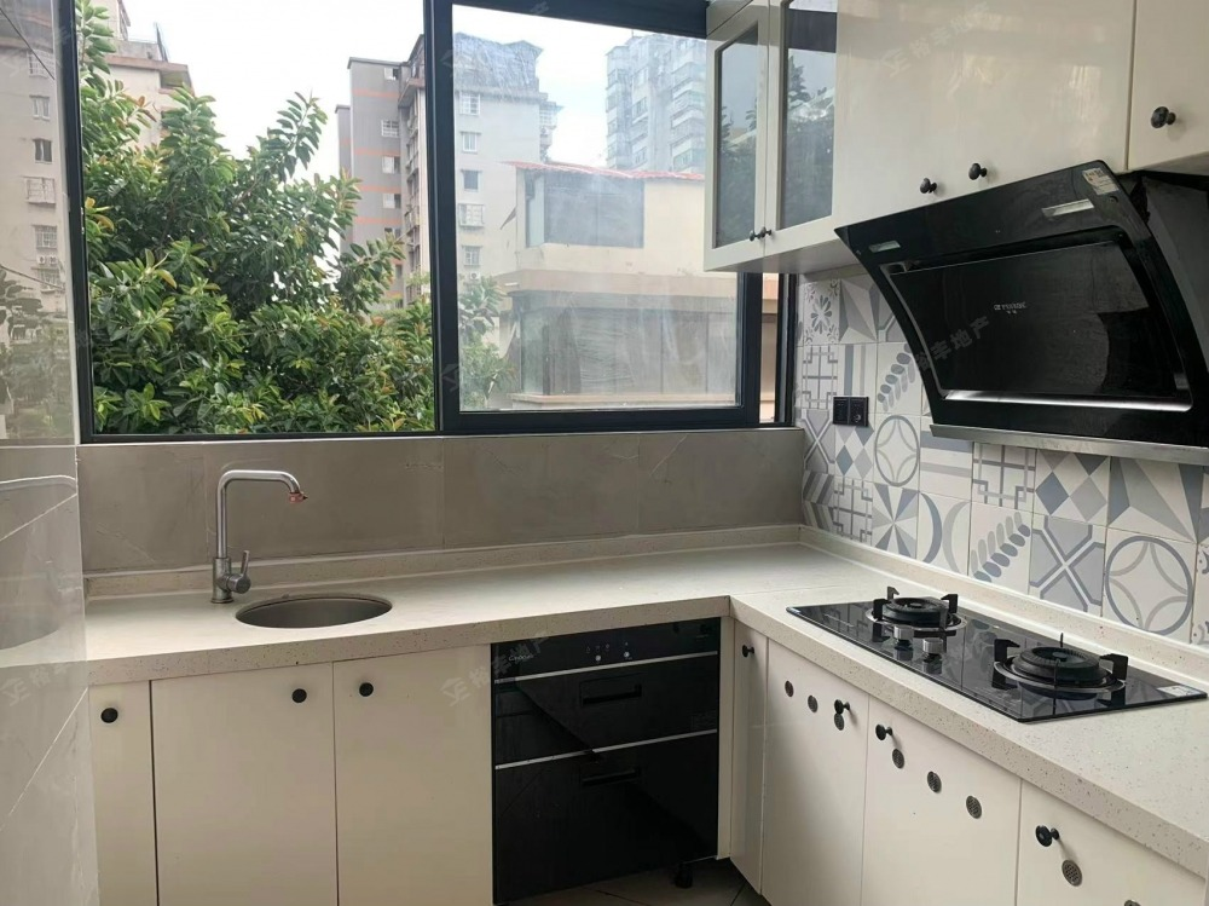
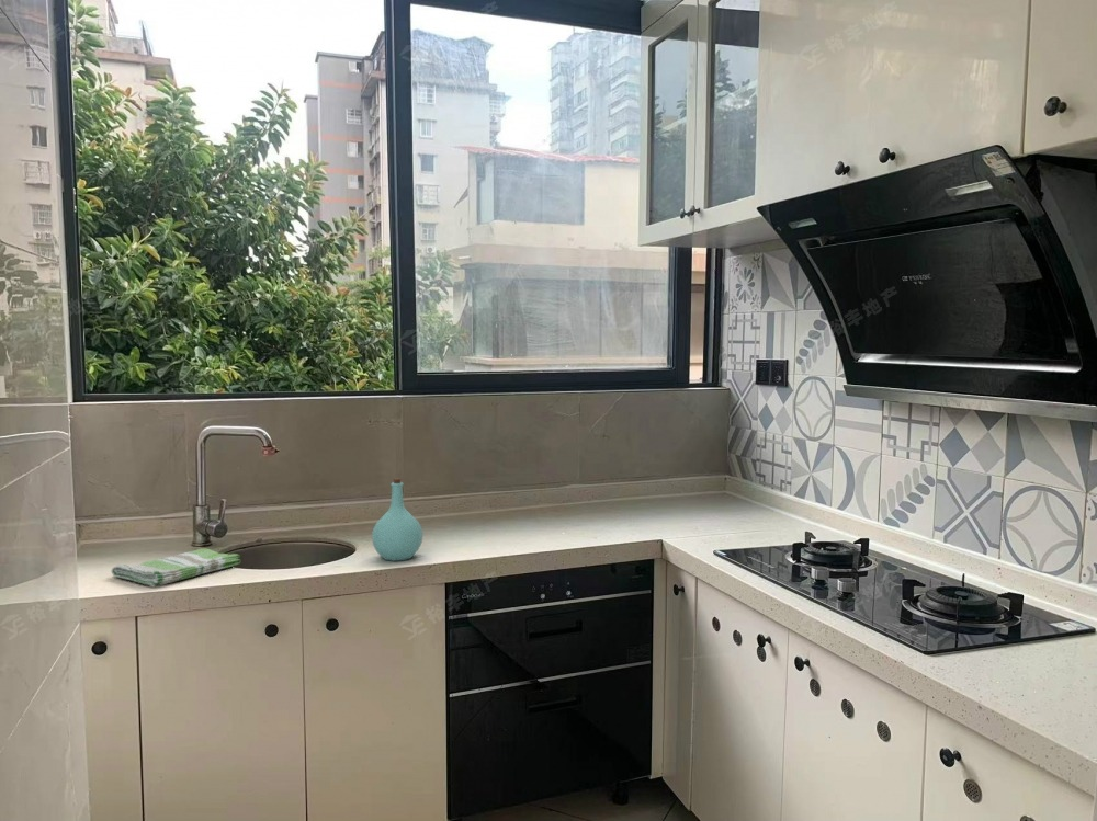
+ bottle [371,477,423,562]
+ dish towel [111,548,242,588]
